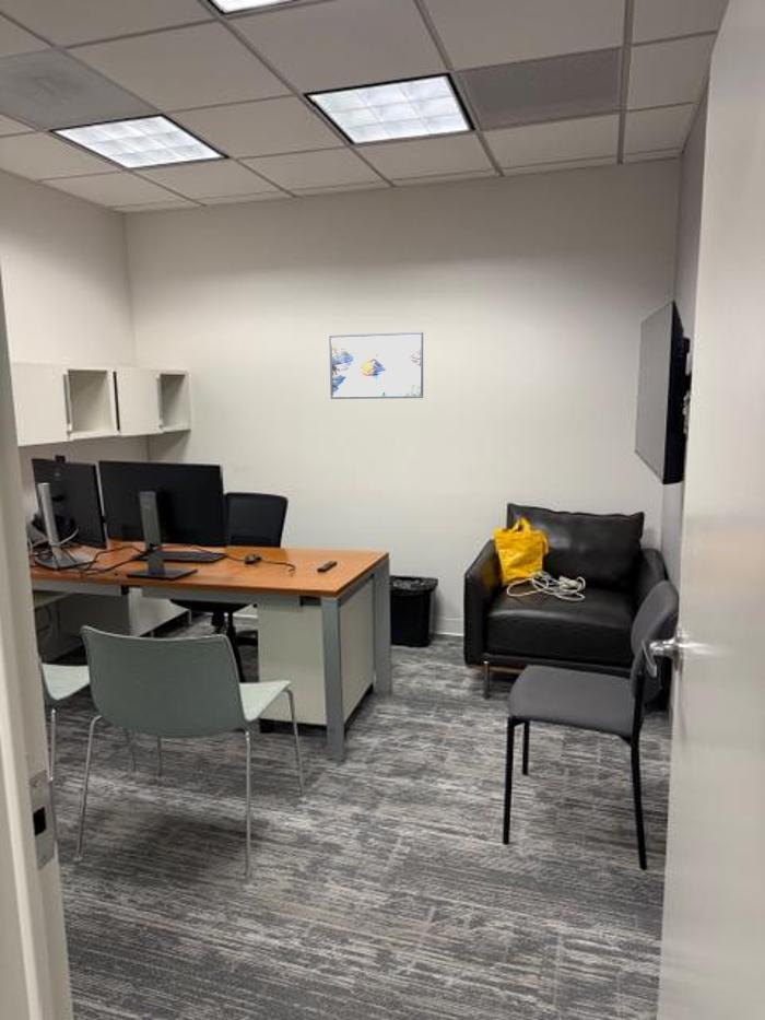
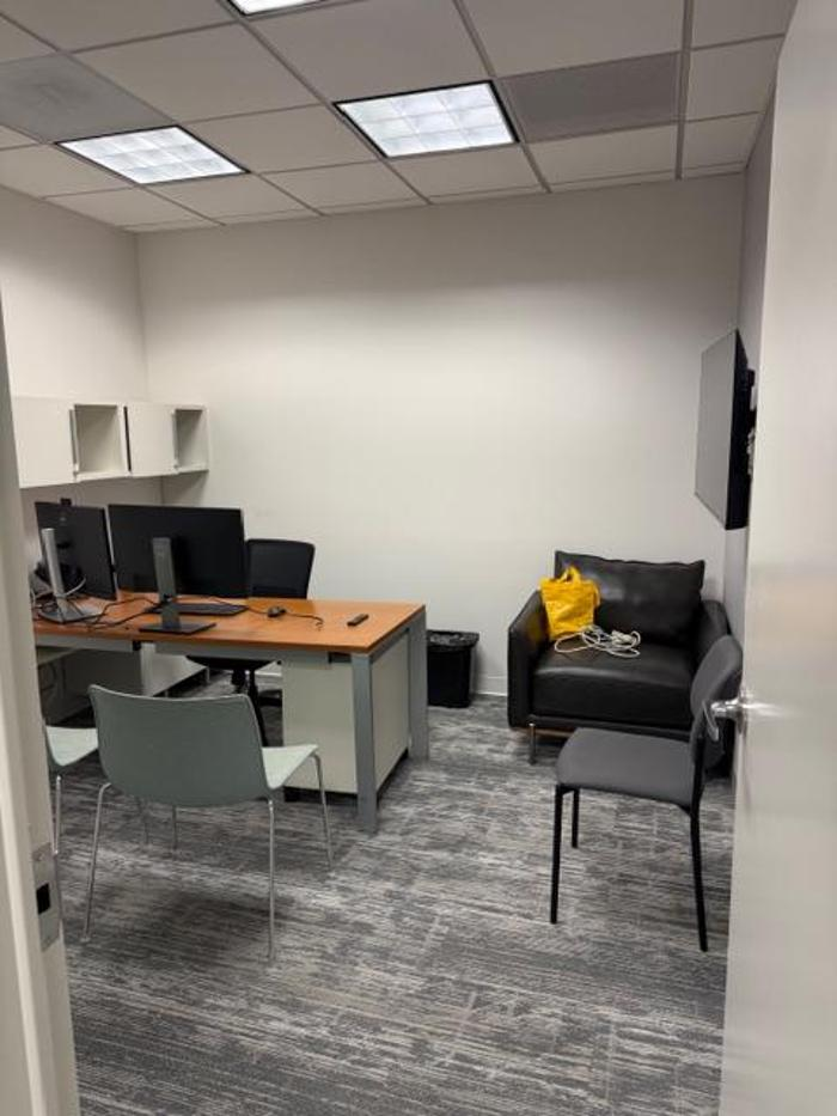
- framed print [328,331,424,400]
